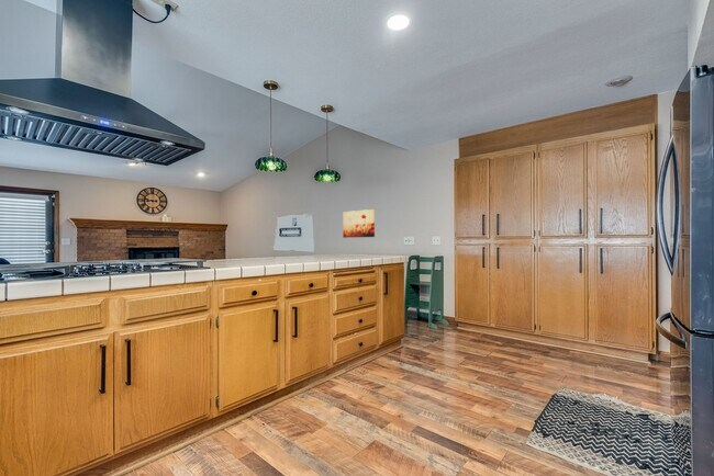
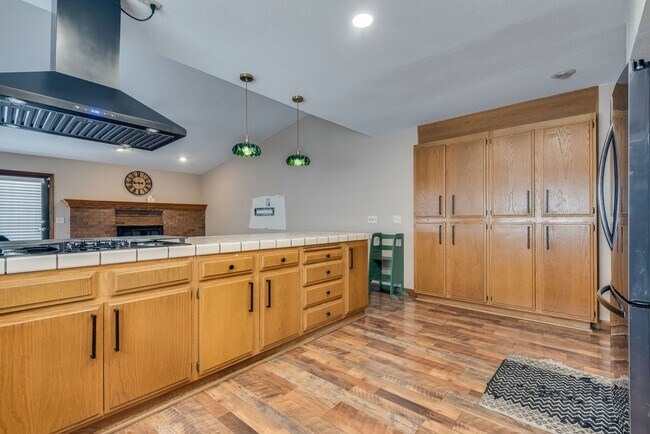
- wall art [342,208,376,239]
